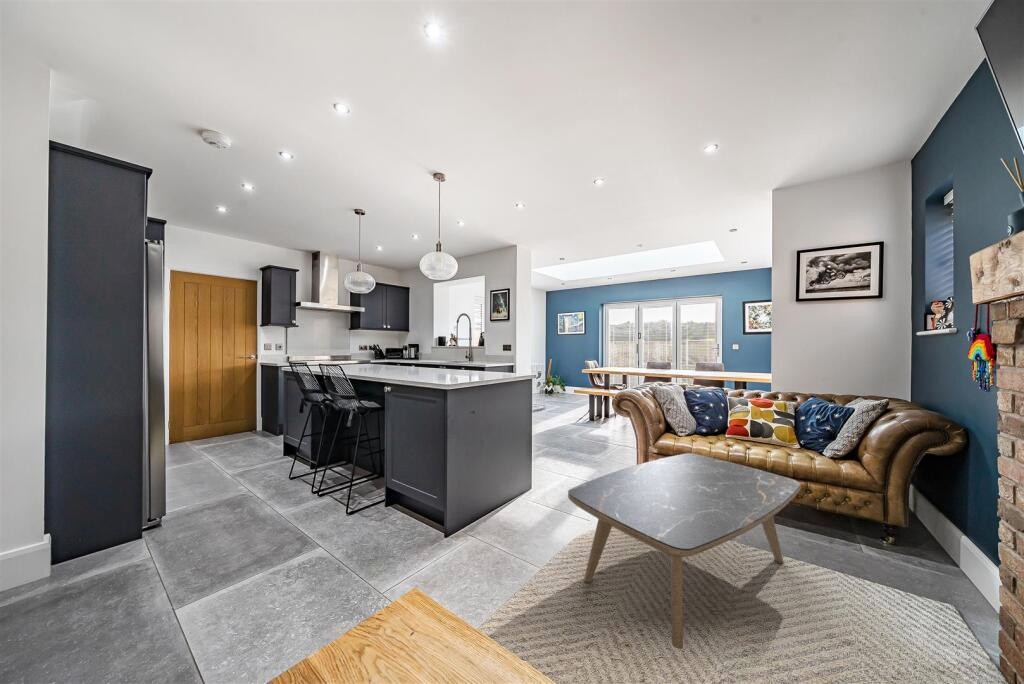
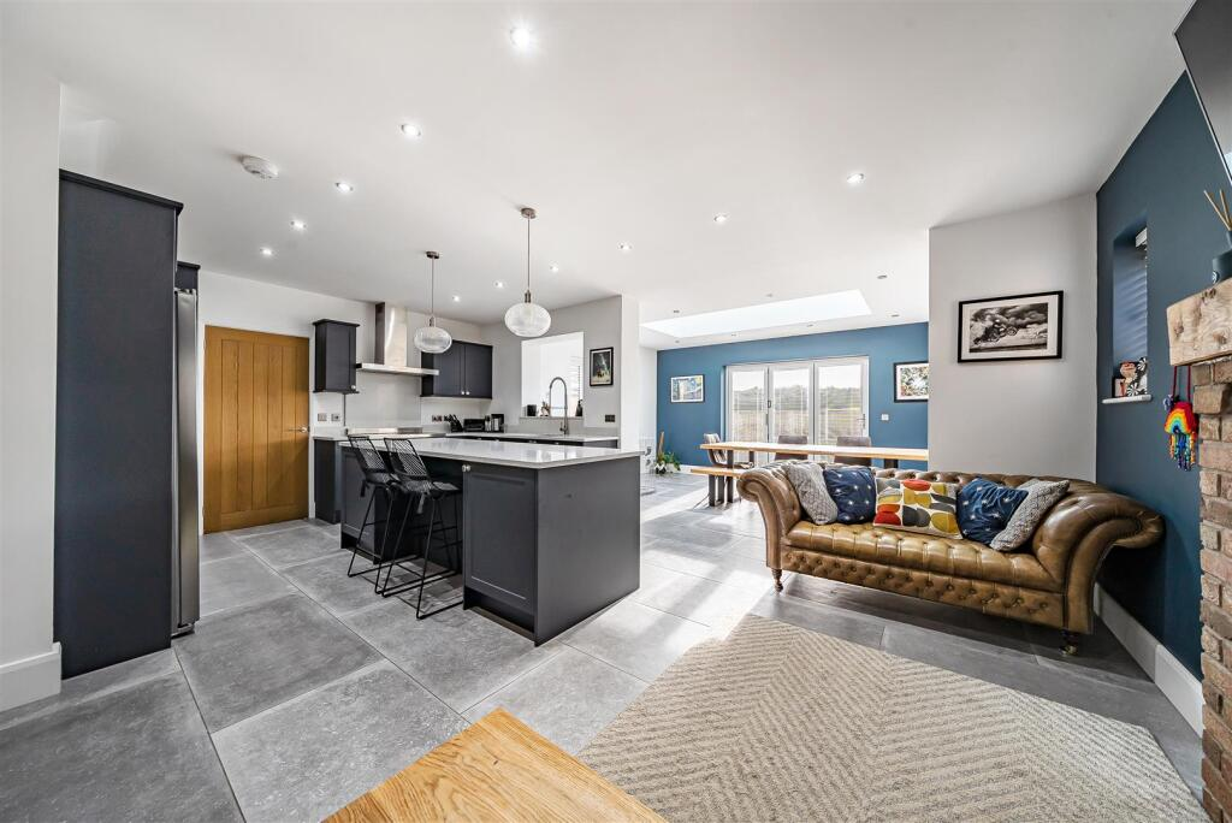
- coffee table [567,452,802,650]
